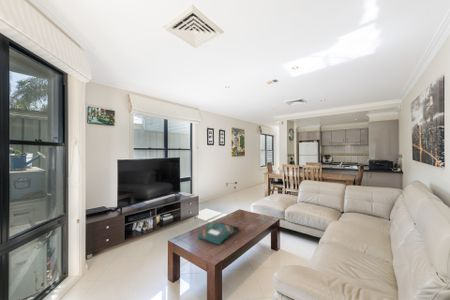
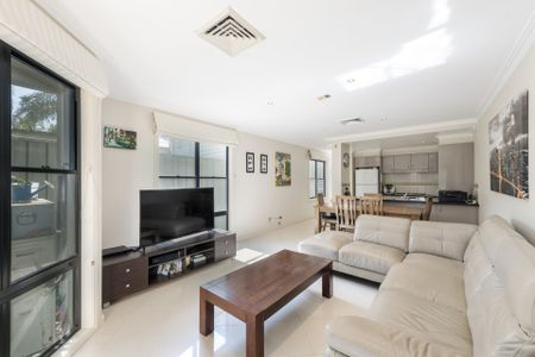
- board game [197,221,240,246]
